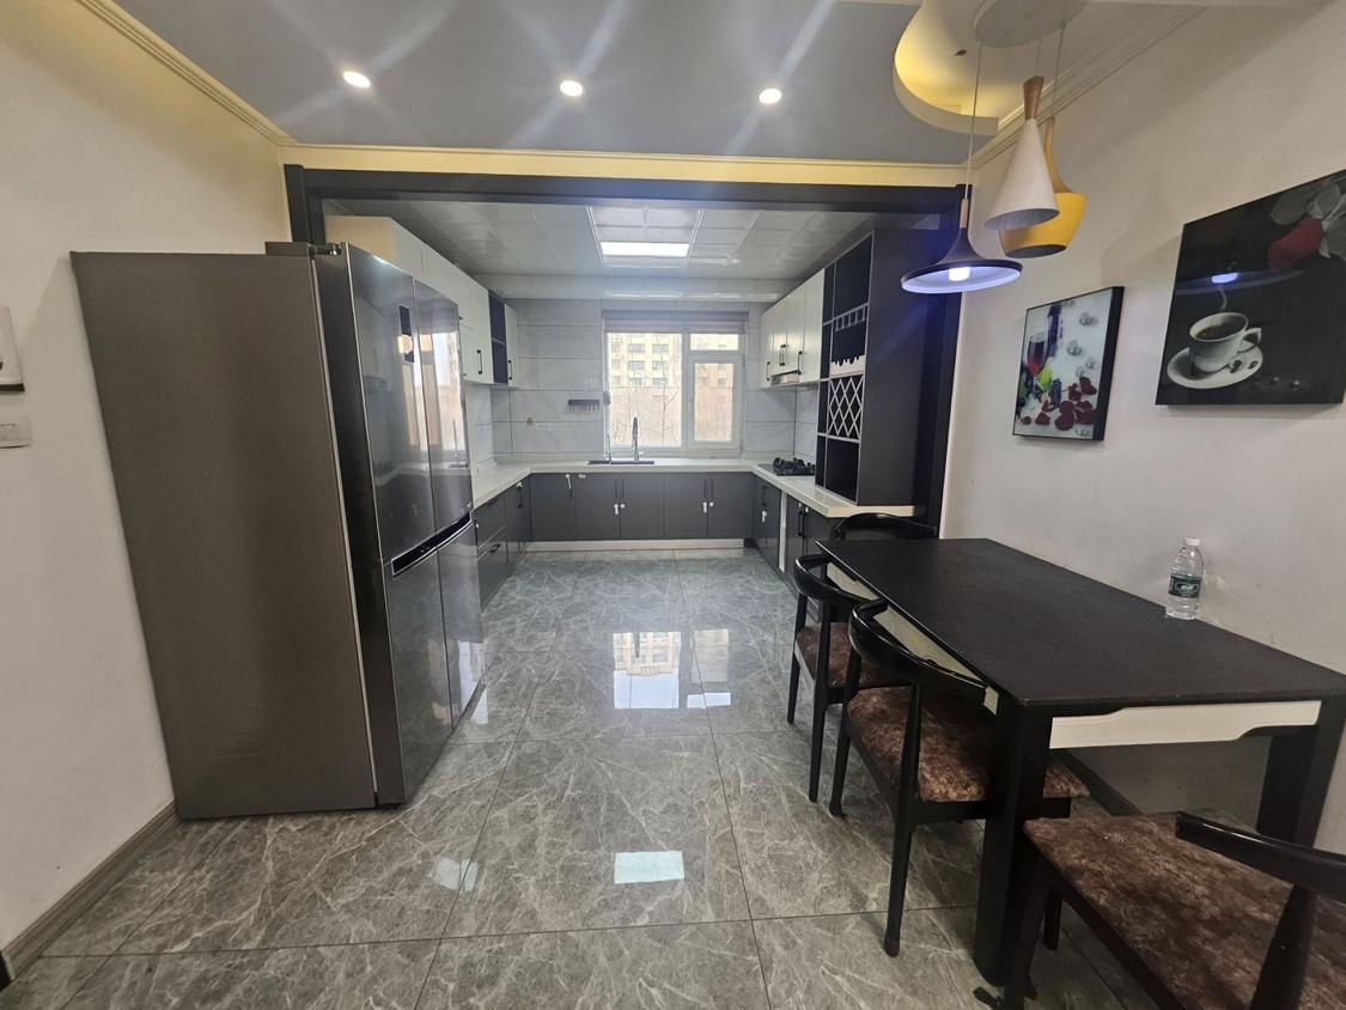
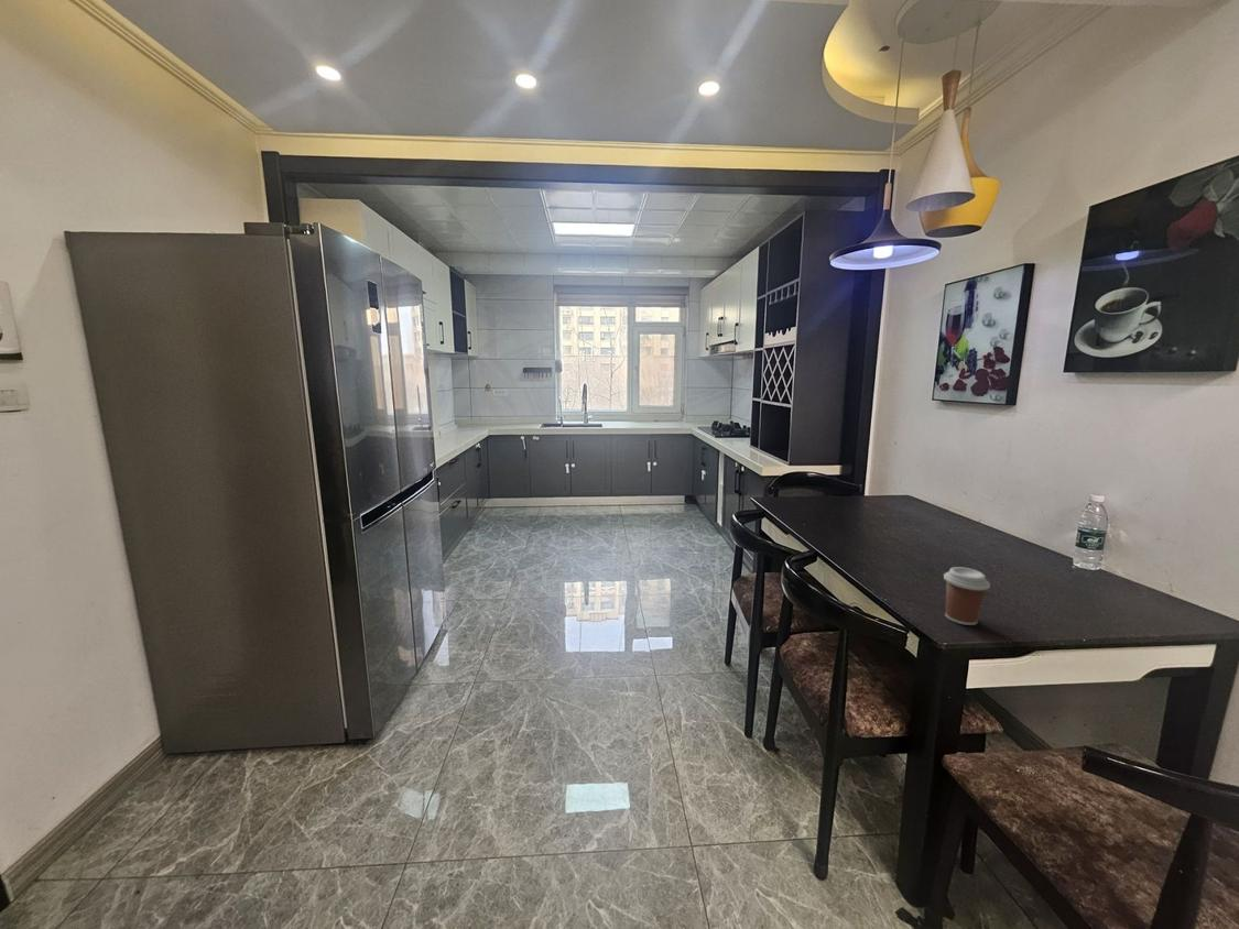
+ coffee cup [943,566,991,626]
